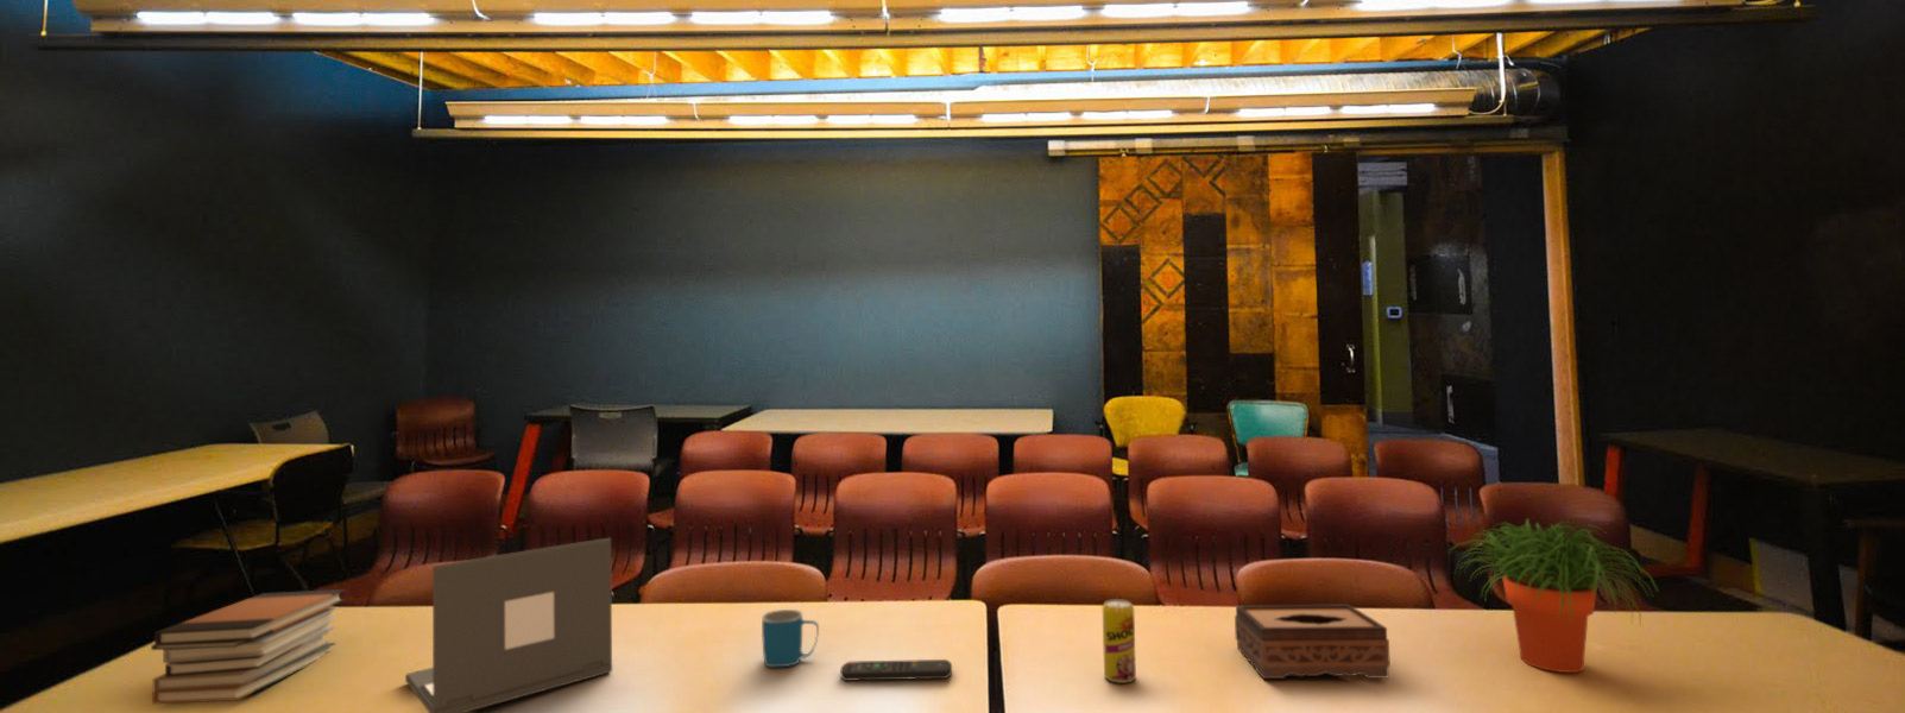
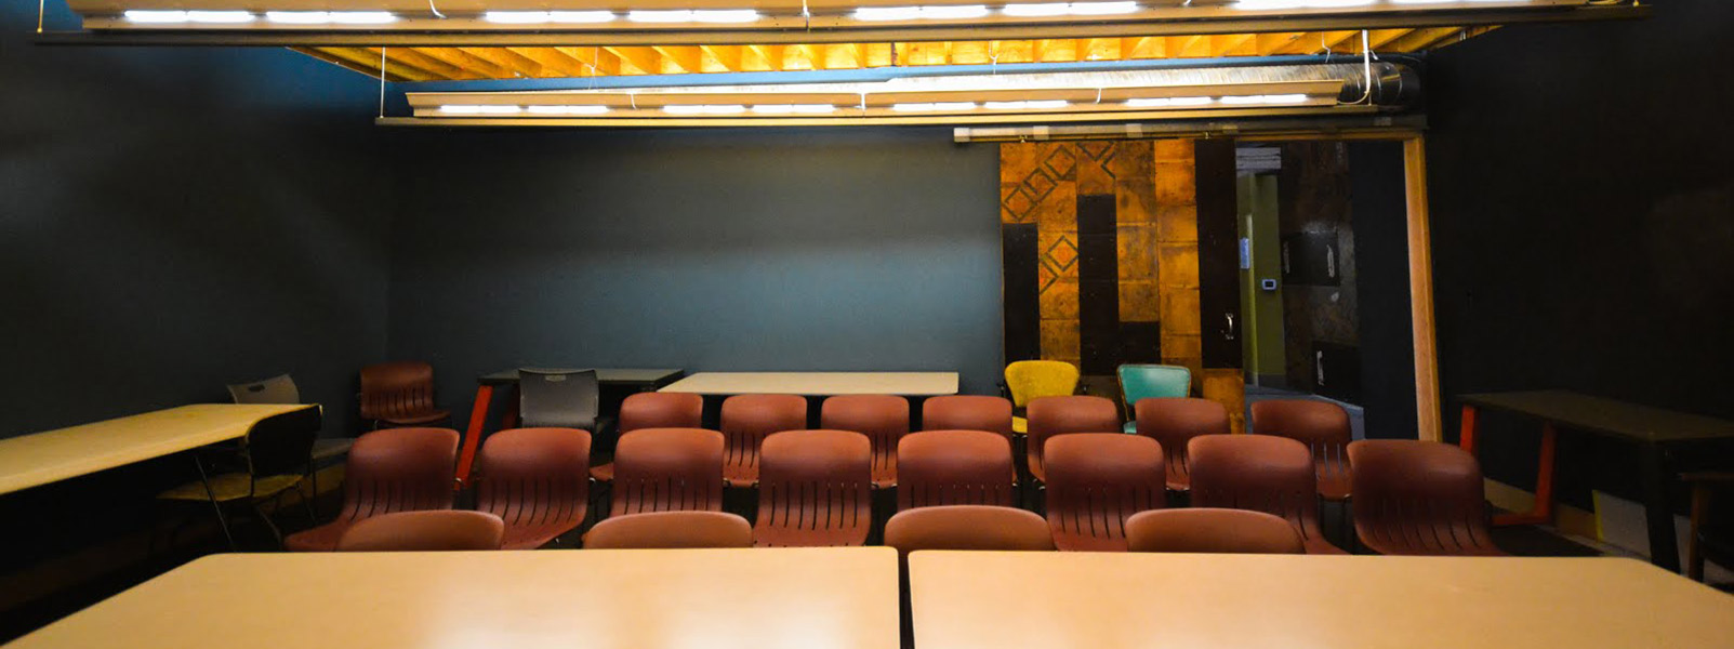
- remote control [841,658,952,683]
- book stack [149,588,346,706]
- mug [761,609,820,668]
- laptop [405,537,614,713]
- beverage can [1102,598,1137,685]
- tissue box [1233,604,1391,680]
- potted plant [1446,519,1660,674]
